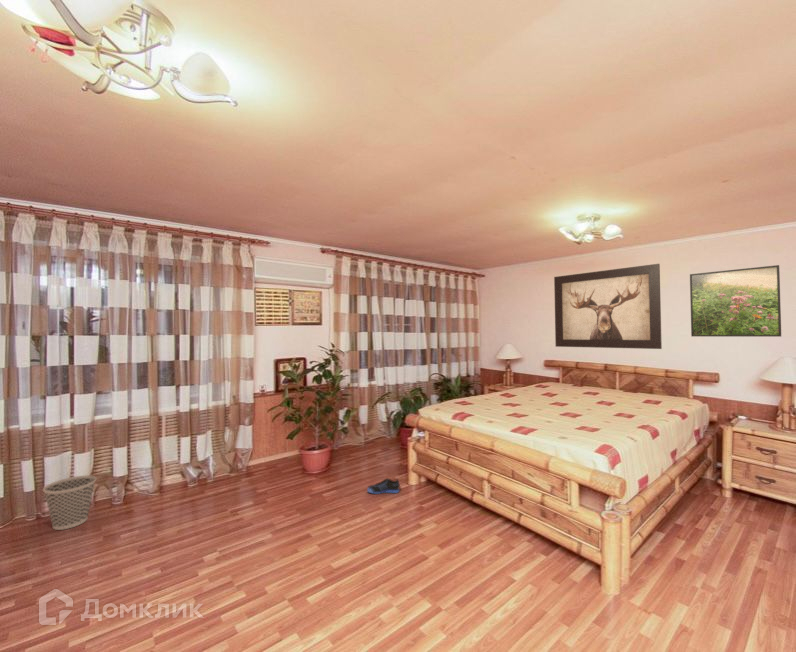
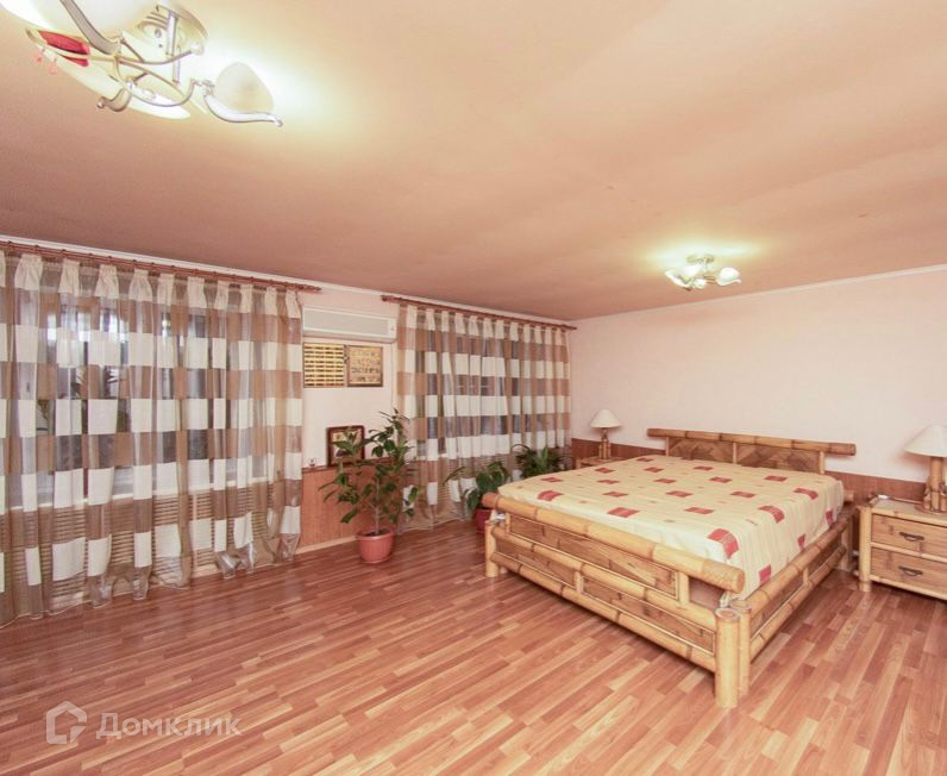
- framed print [689,264,782,338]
- wastebasket [42,474,97,531]
- sneaker [366,477,401,495]
- wall art [553,263,663,350]
